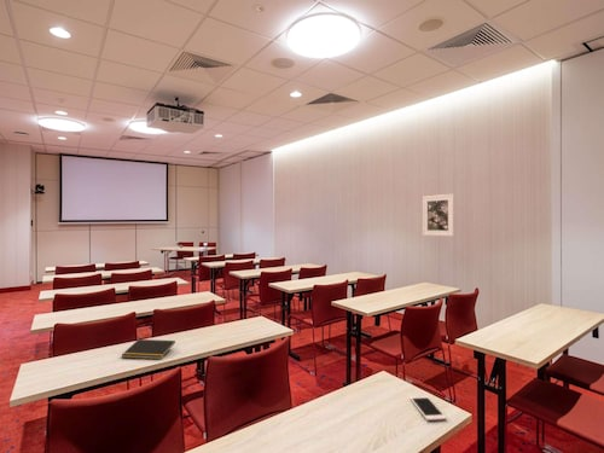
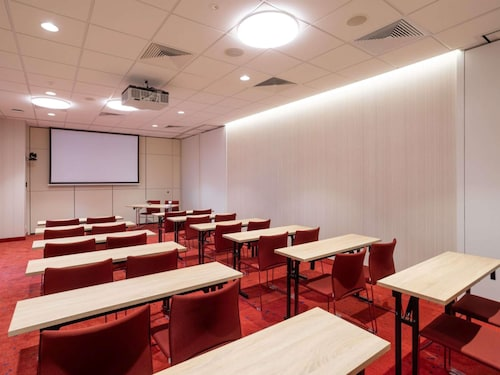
- notepad [121,338,176,360]
- cell phone [408,395,448,422]
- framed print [422,193,455,237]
